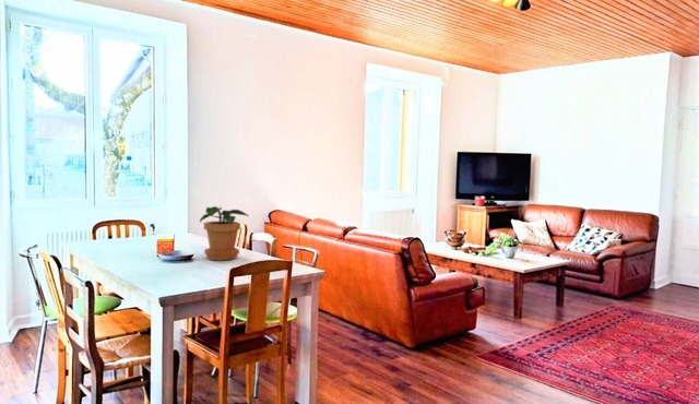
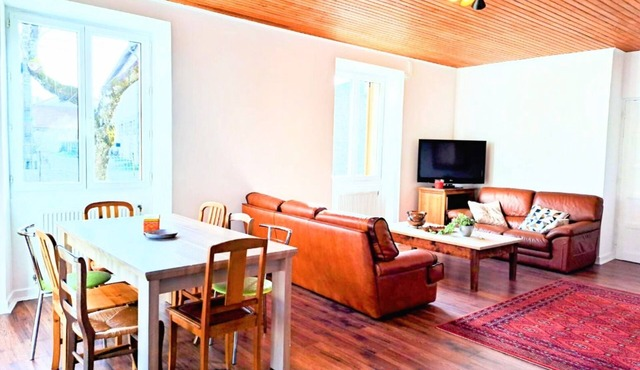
- potted plant [199,205,250,261]
